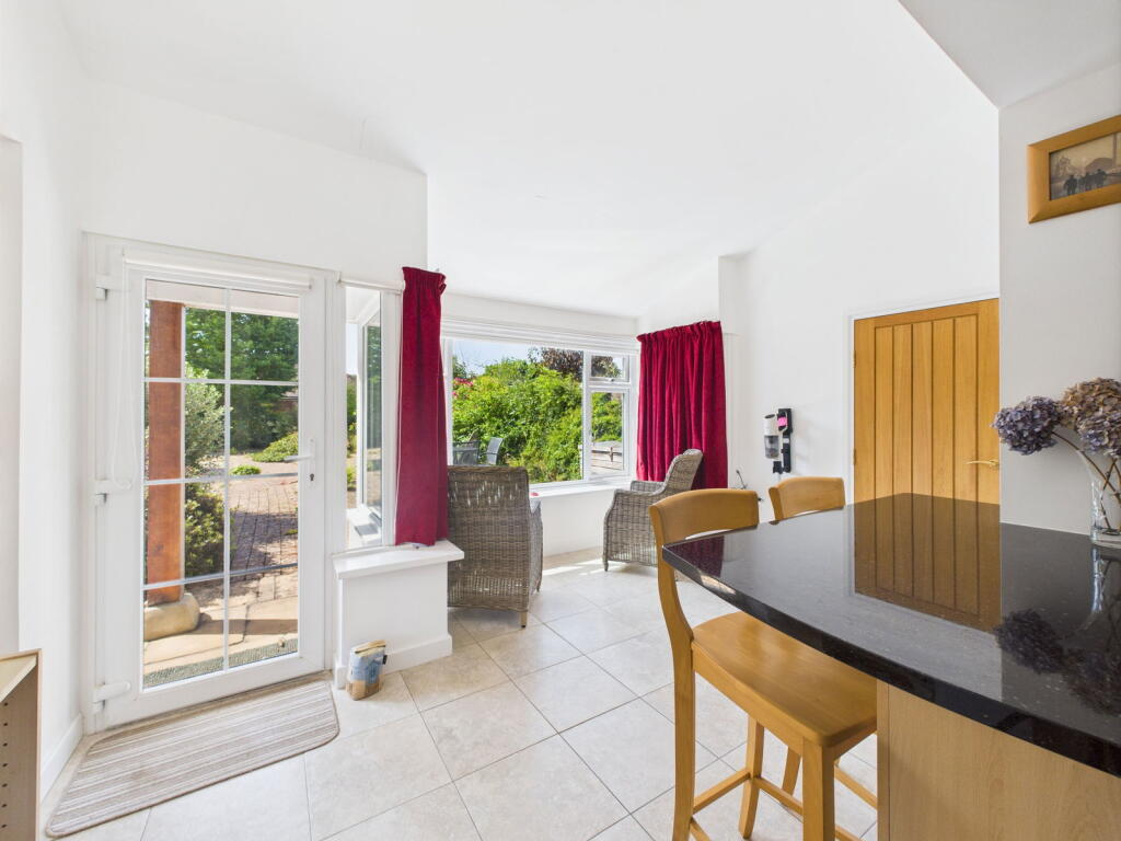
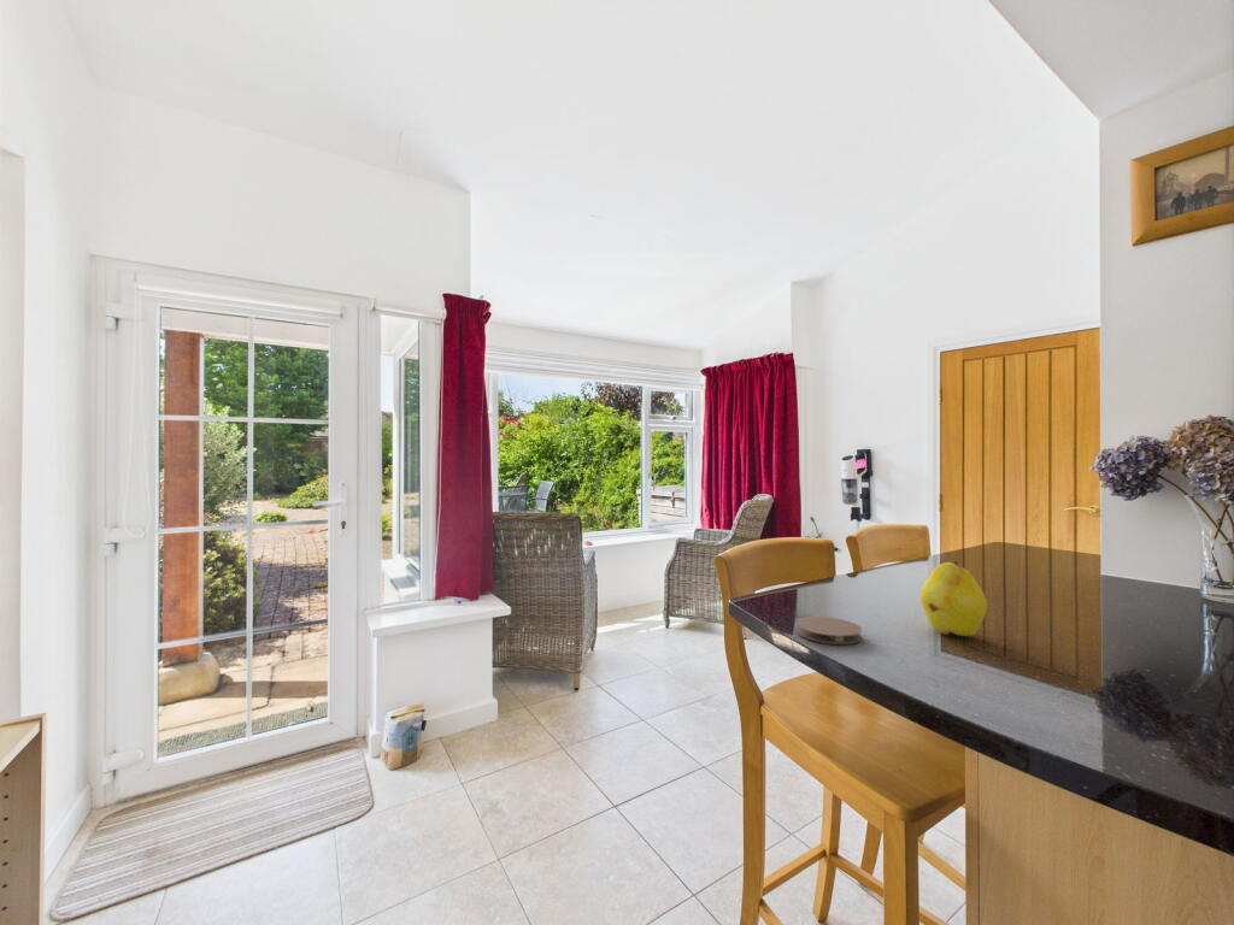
+ fruit [919,560,988,637]
+ coaster [795,615,863,646]
